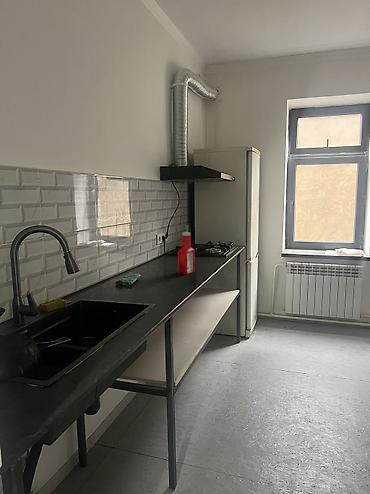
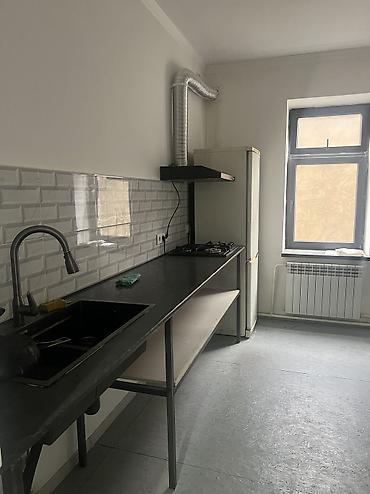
- soap bottle [177,231,196,275]
